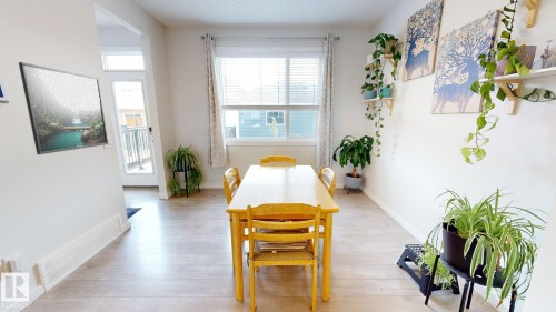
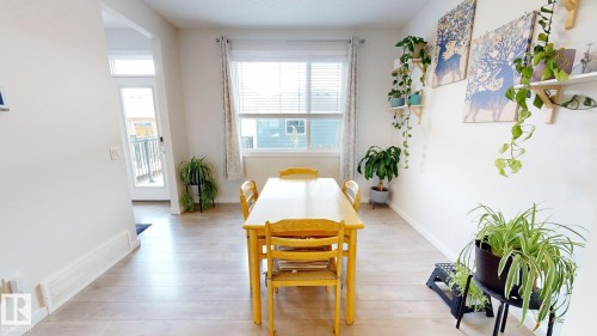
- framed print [18,61,109,155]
